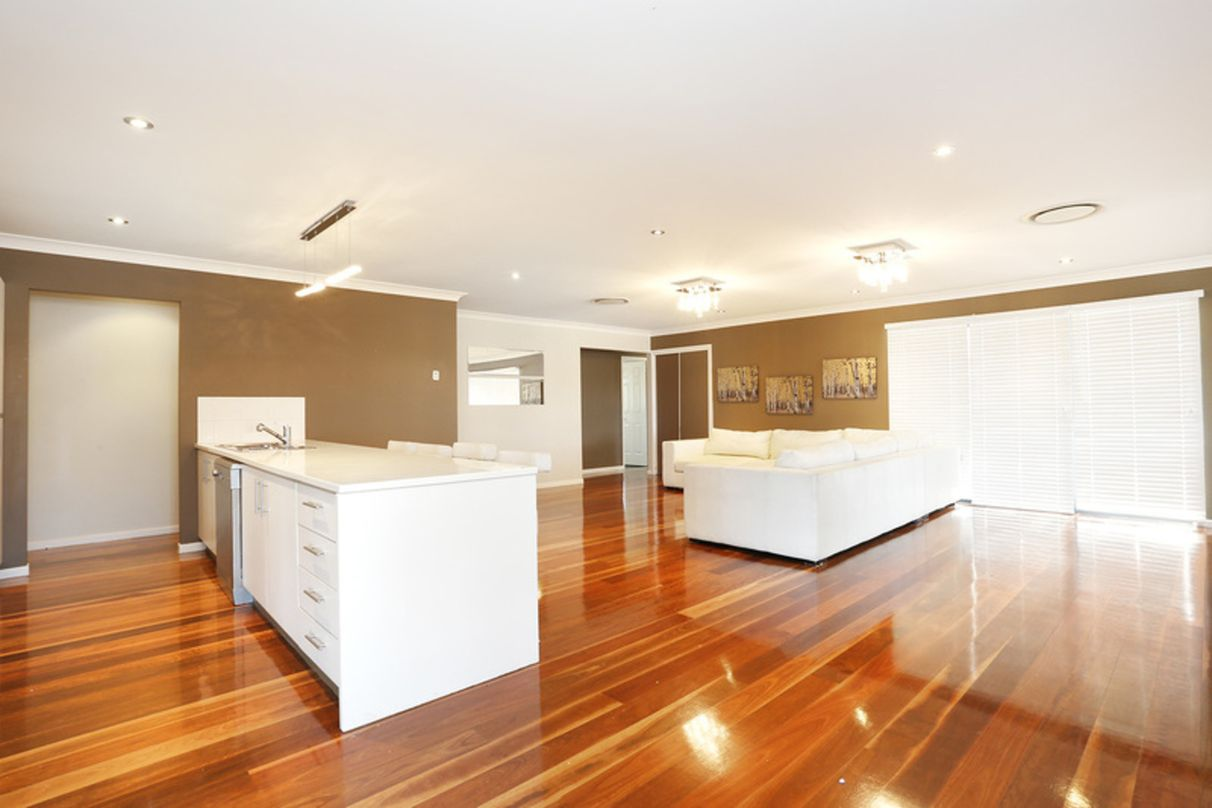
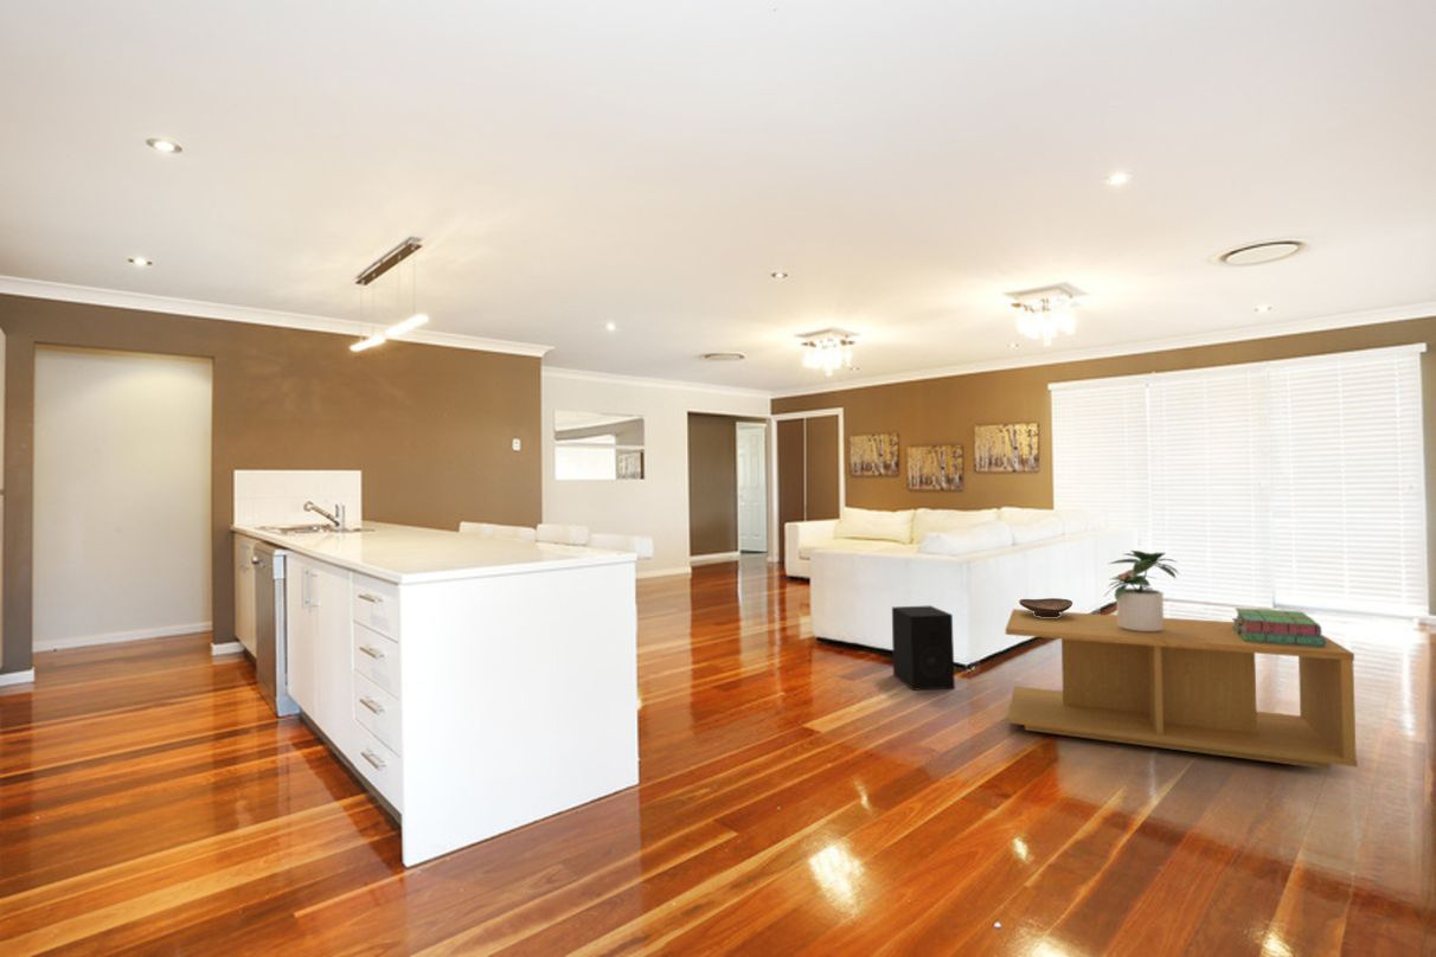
+ coffee table [1005,608,1359,770]
+ potted plant [1104,550,1180,632]
+ decorative bowl [1018,597,1073,617]
+ speaker [891,604,956,692]
+ stack of books [1231,606,1326,647]
